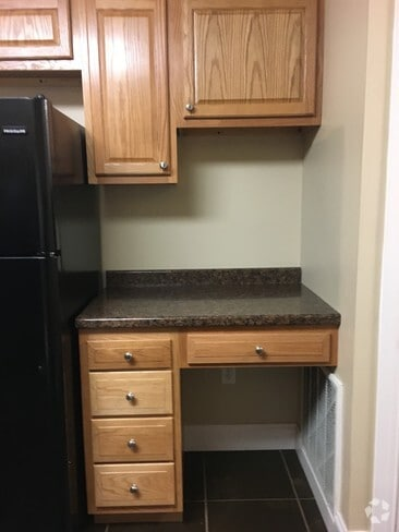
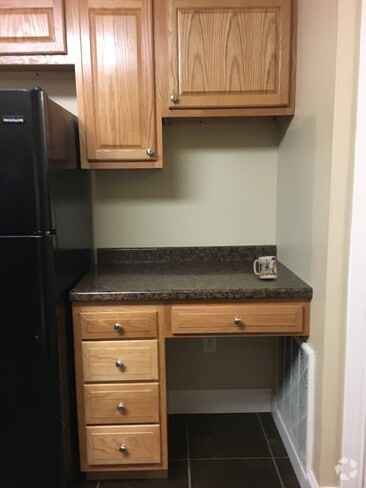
+ mug [253,255,278,279]
